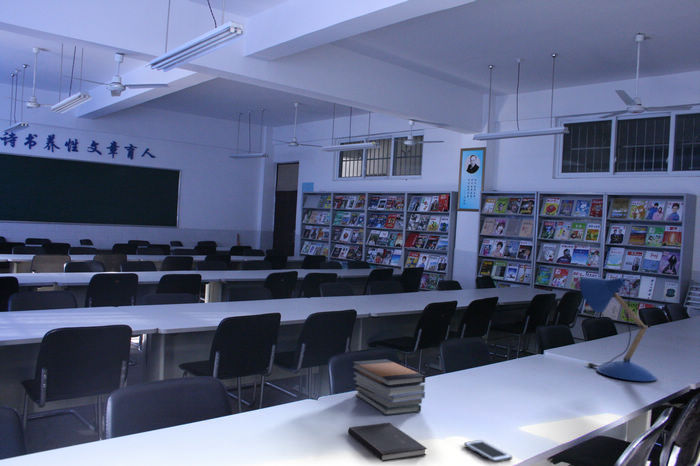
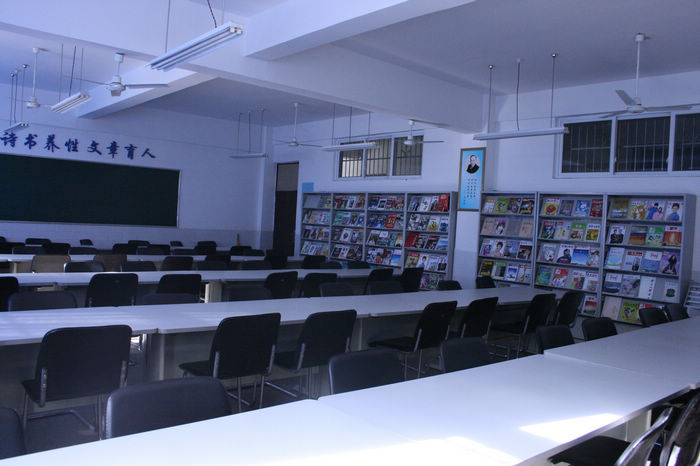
- book stack [351,358,426,416]
- hardcover book [347,422,428,463]
- cell phone [463,439,513,464]
- desk lamp [579,276,658,382]
